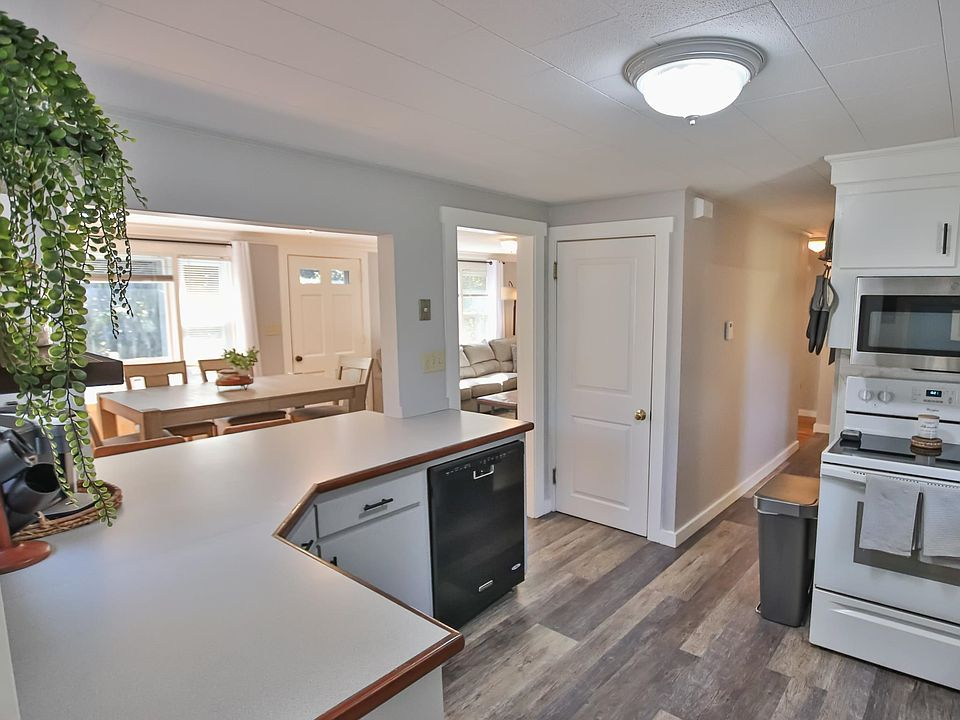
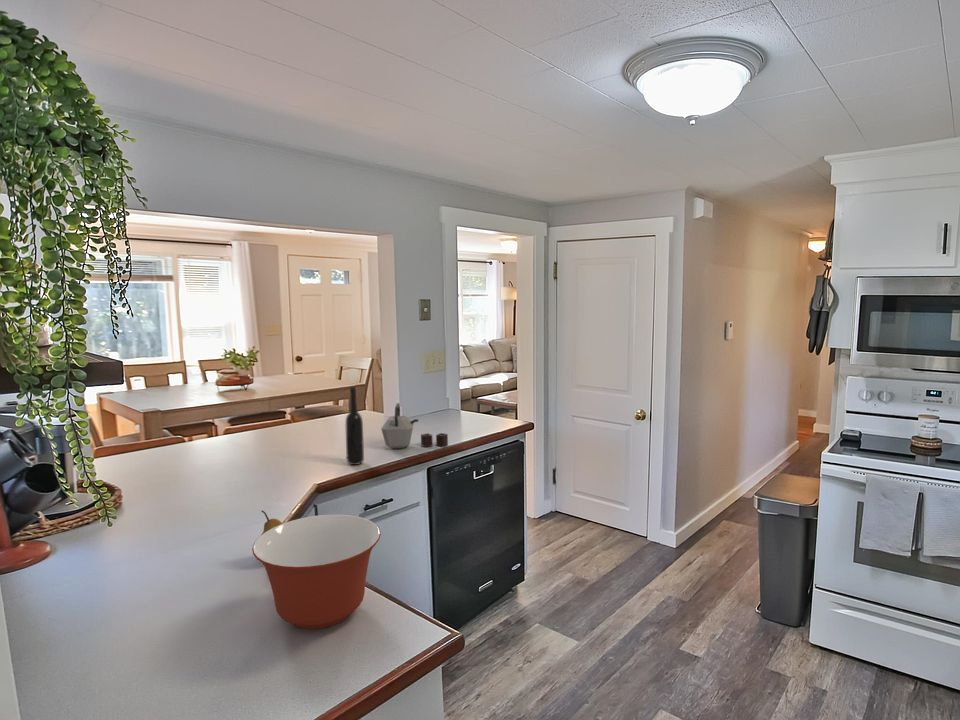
+ fruit [260,510,283,536]
+ kettle [380,402,449,450]
+ mixing bowl [251,514,382,630]
+ bottle [344,386,365,466]
